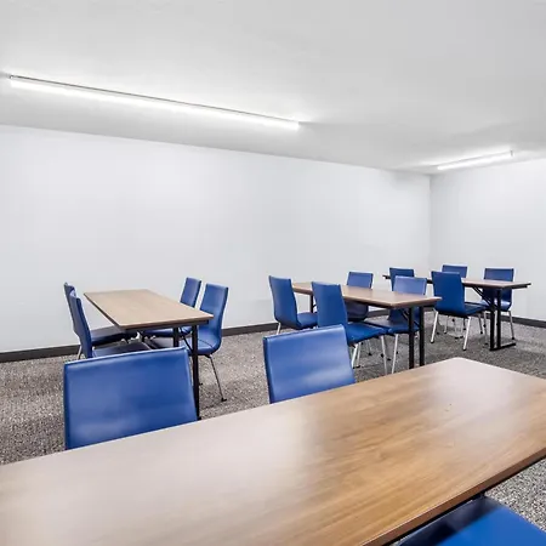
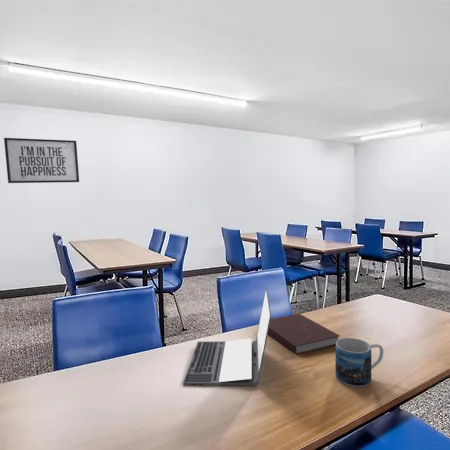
+ mug [334,337,384,388]
+ mirror [3,137,80,184]
+ laptop [182,287,272,387]
+ notebook [268,313,341,355]
